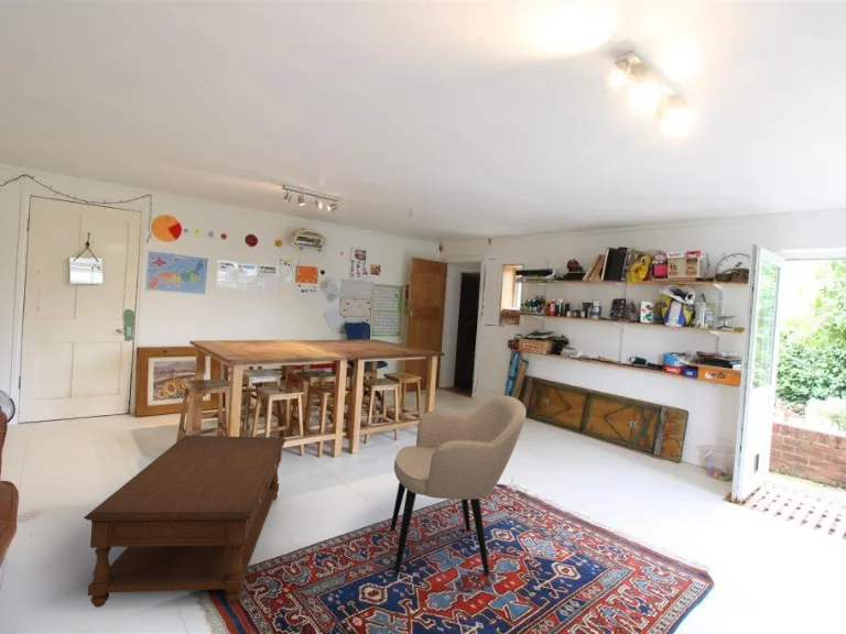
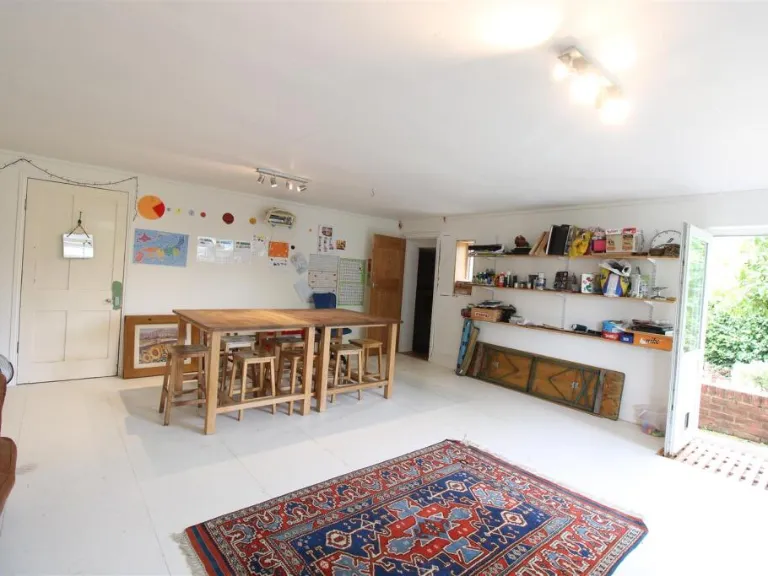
- armchair [389,394,528,576]
- coffee table [83,435,288,609]
